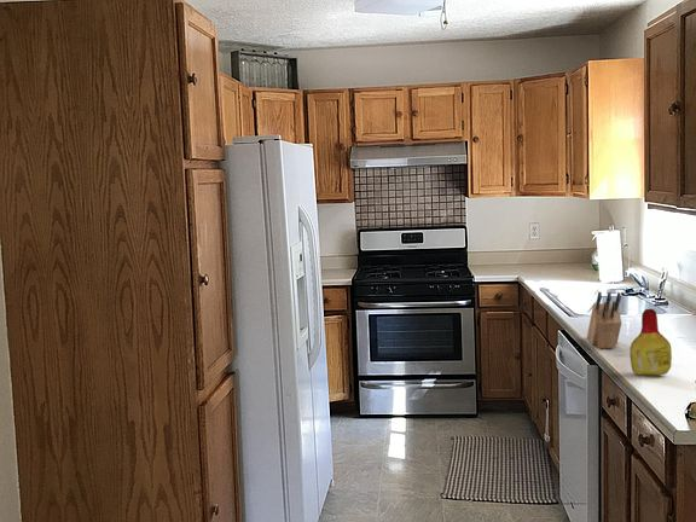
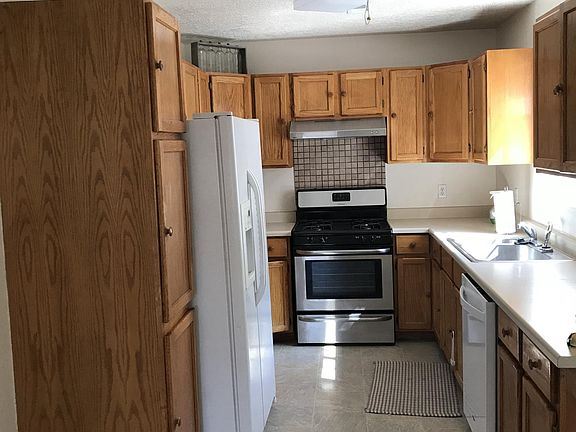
- bottle [628,308,673,376]
- knife block [586,291,622,349]
